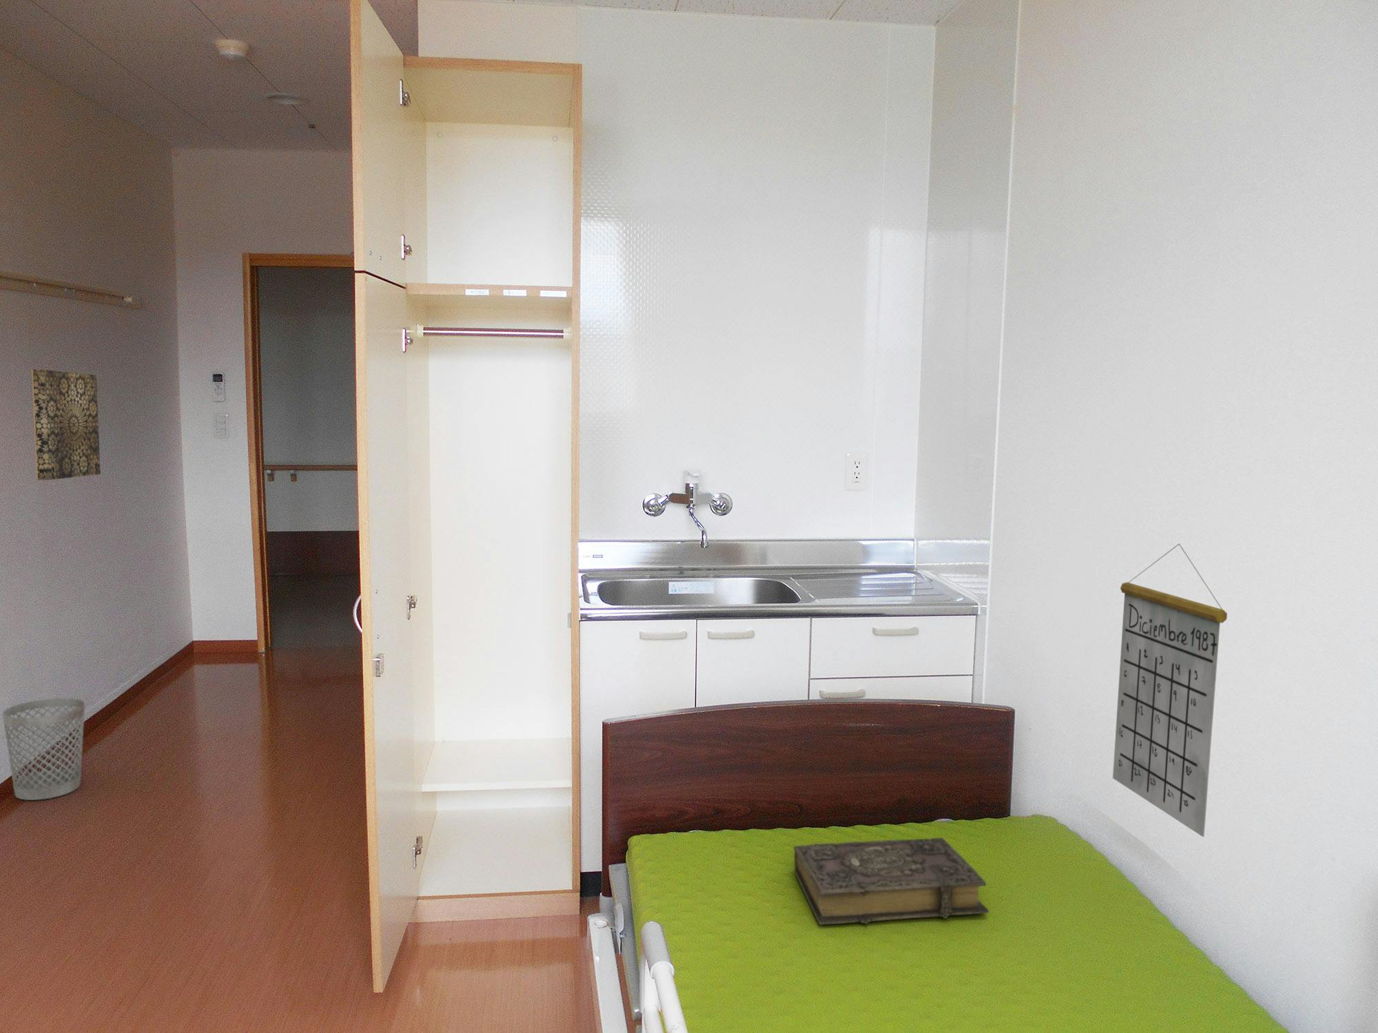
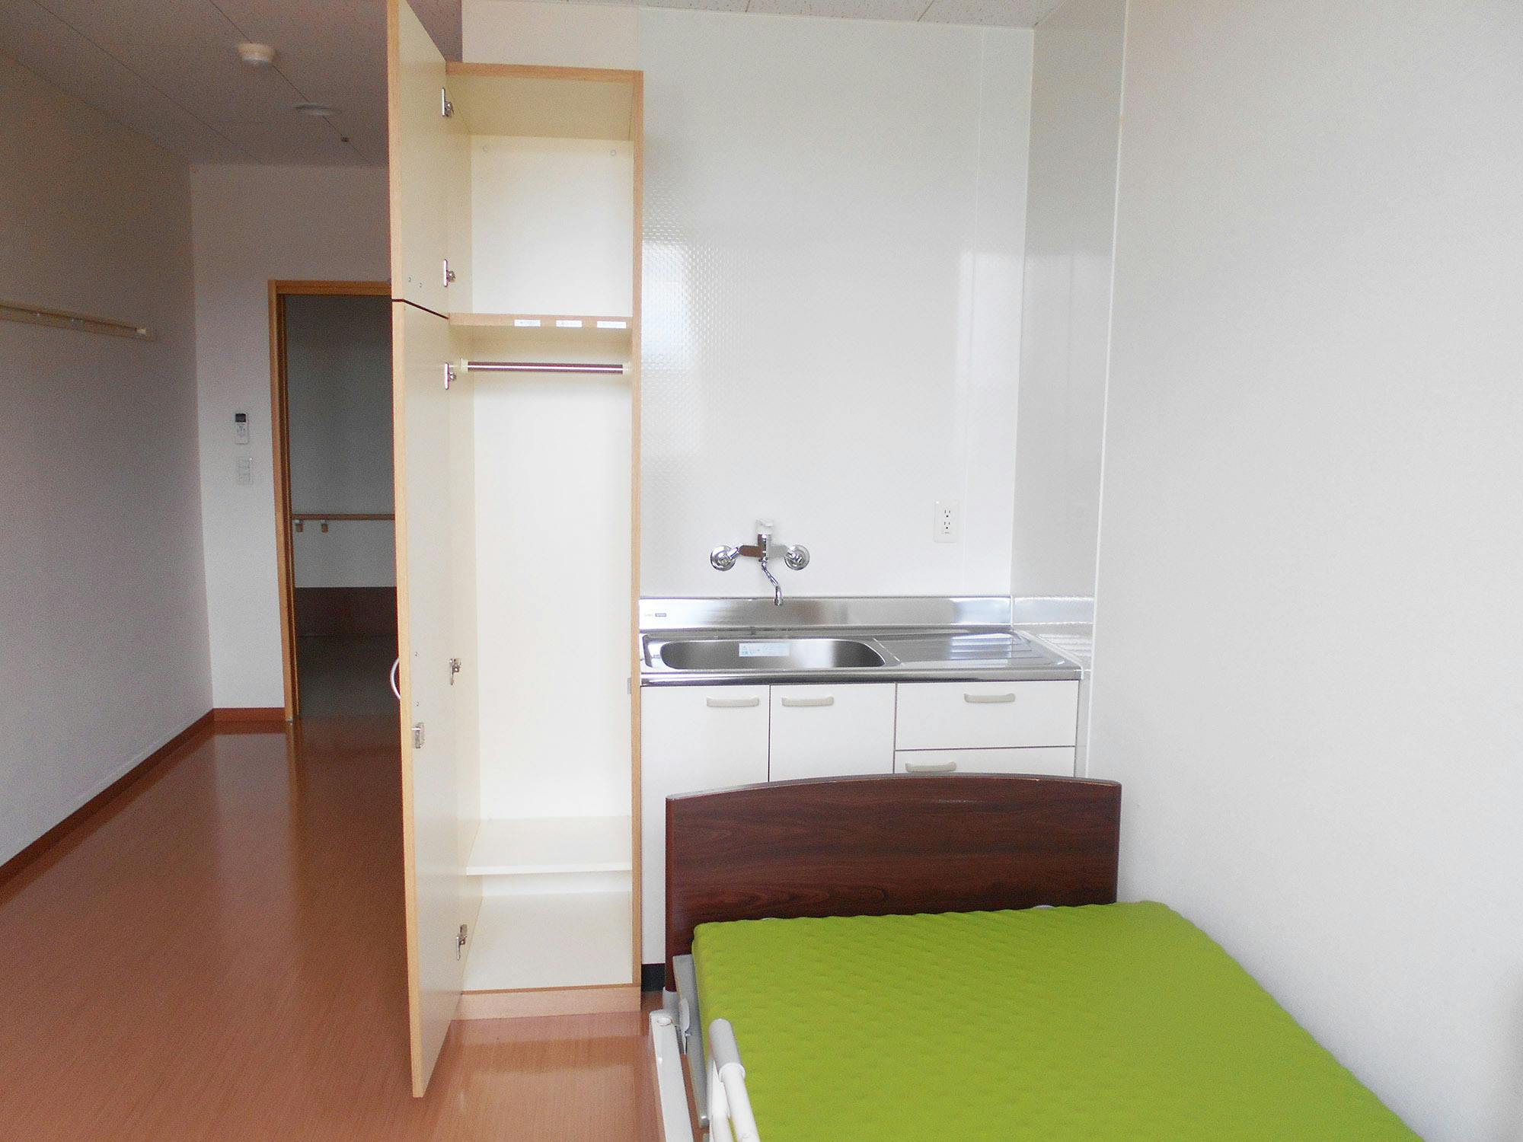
- book [793,837,990,926]
- wall art [31,369,101,481]
- wastebasket [1,698,86,801]
- calendar [1112,543,1228,838]
